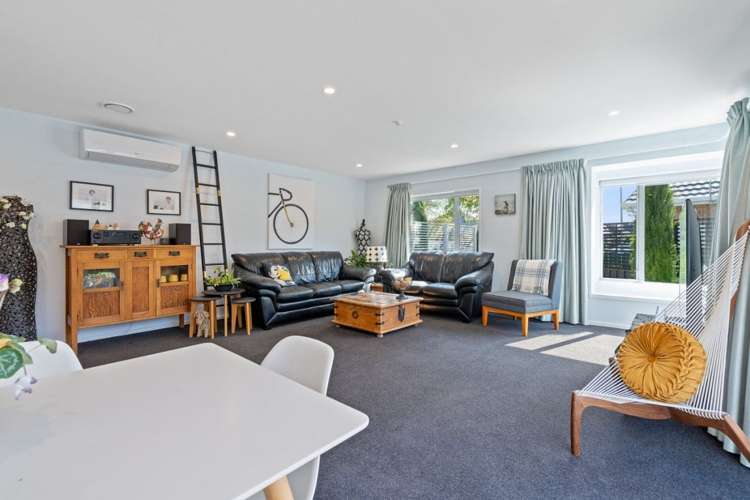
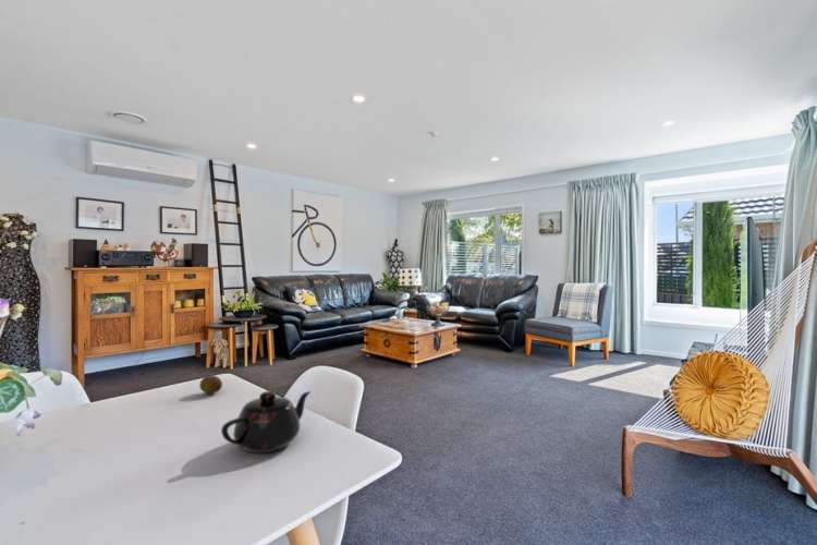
+ teapot [220,390,312,455]
+ fruit [198,375,223,395]
